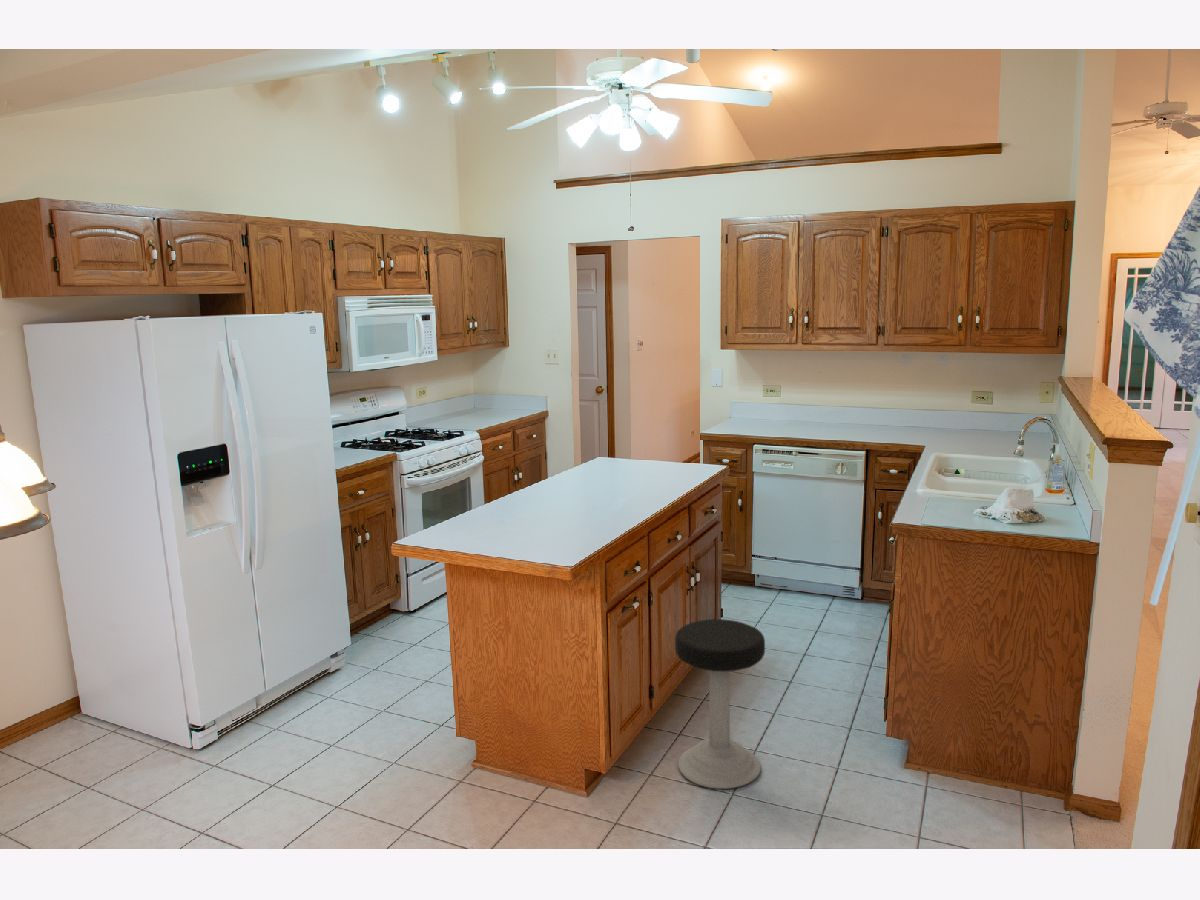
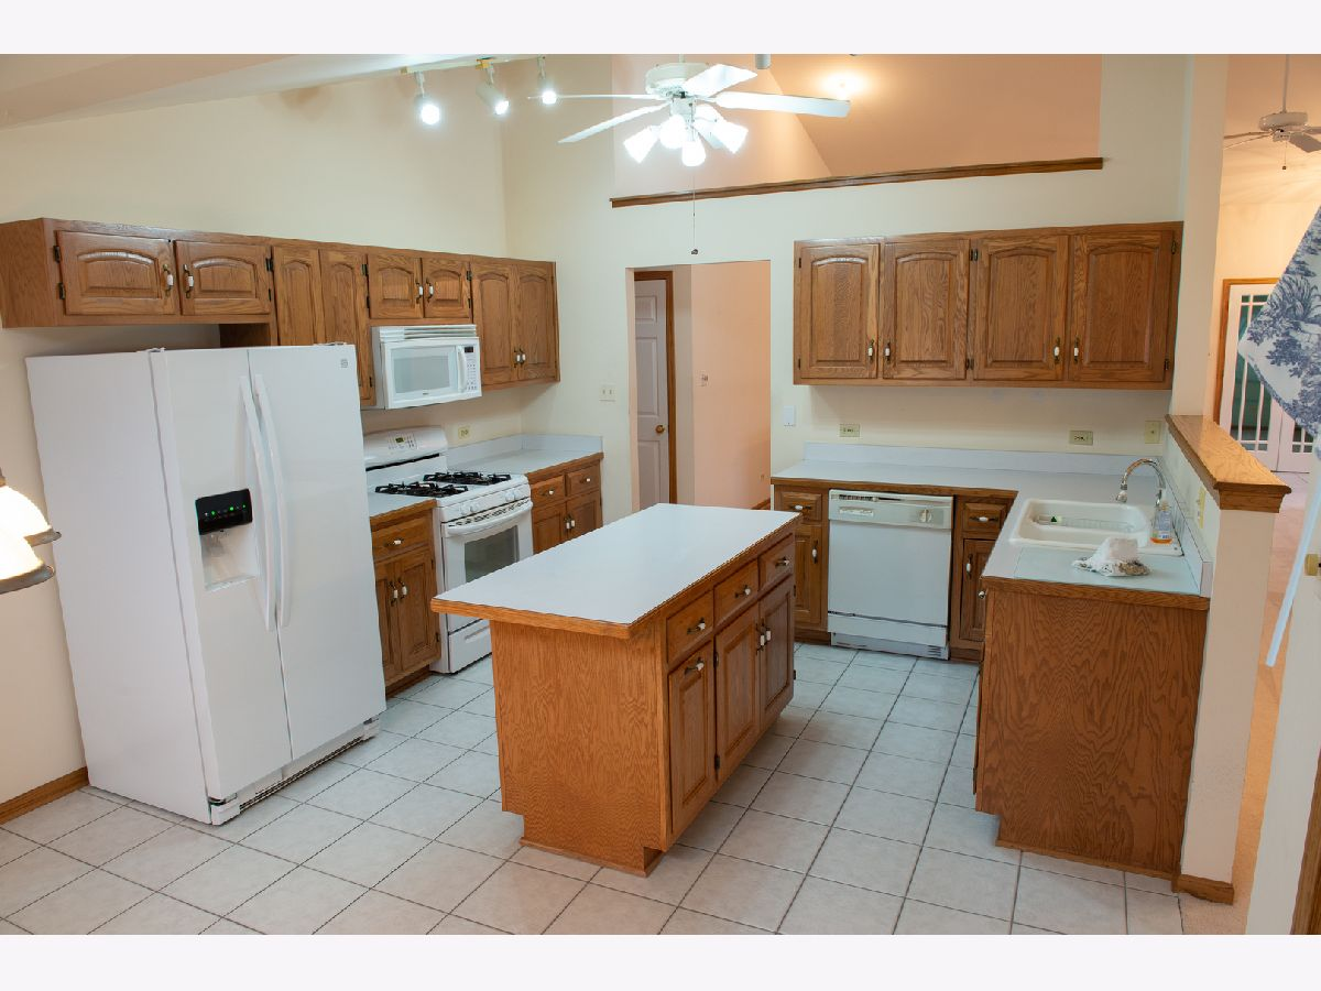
- stool [674,618,766,790]
